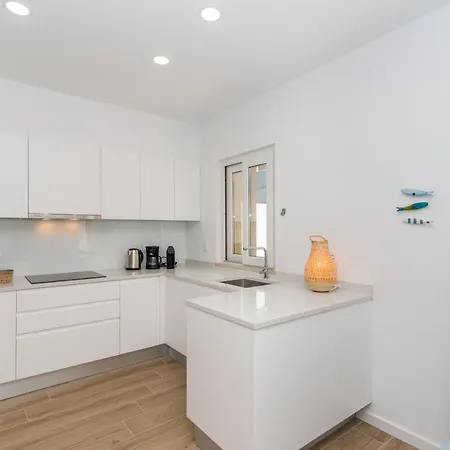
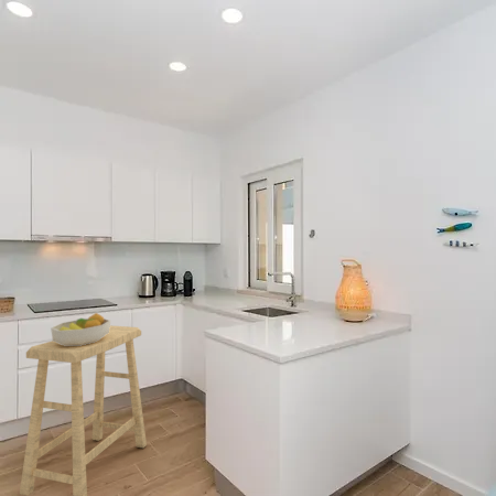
+ stool [19,324,148,496]
+ fruit bowl [50,312,111,346]
